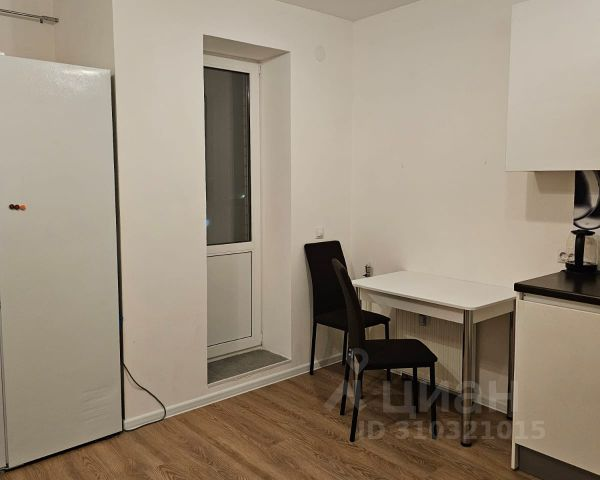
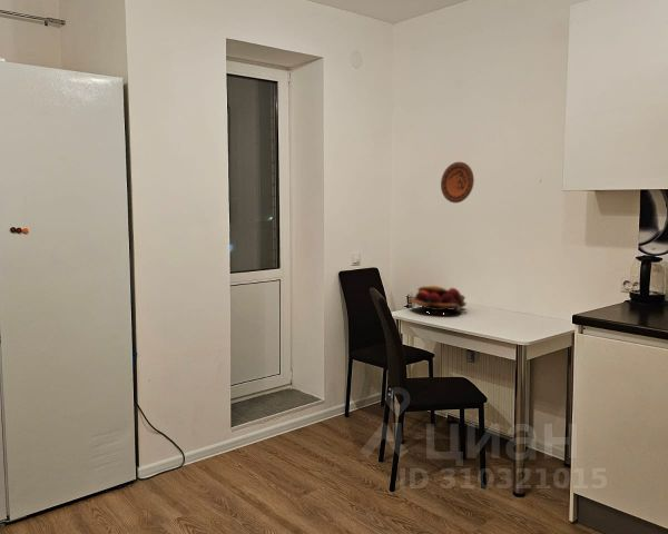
+ fruit basket [407,285,468,315]
+ decorative plate [440,161,475,204]
